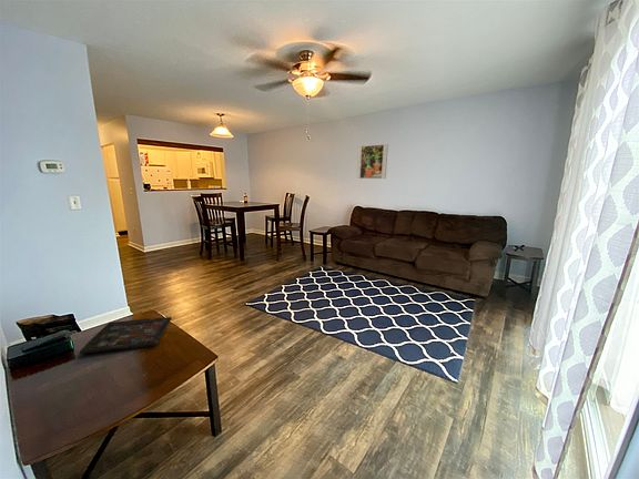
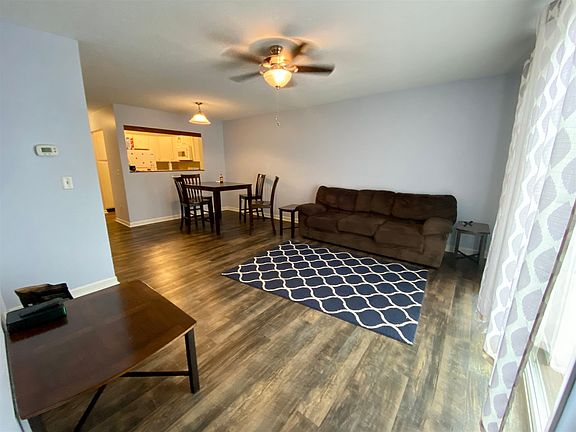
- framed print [356,143,389,180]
- decorative tray [79,316,172,355]
